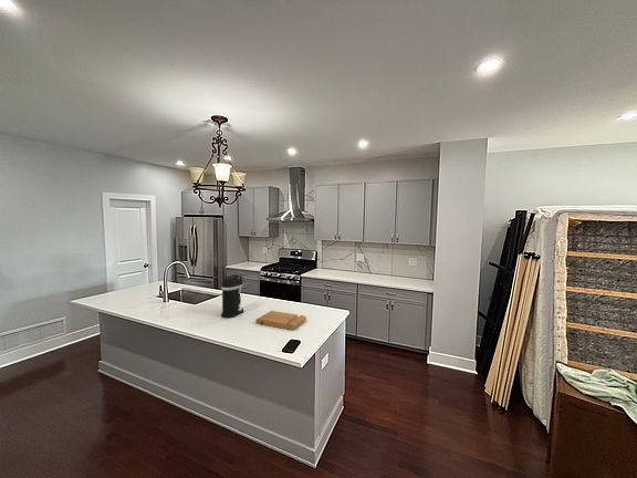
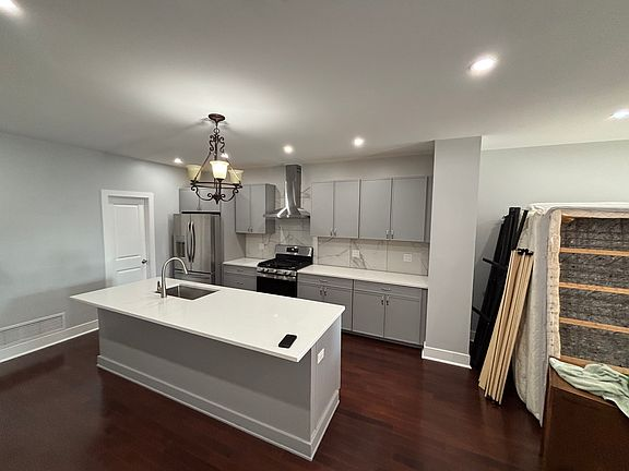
- coffee maker [220,272,244,319]
- cutting board [254,310,307,331]
